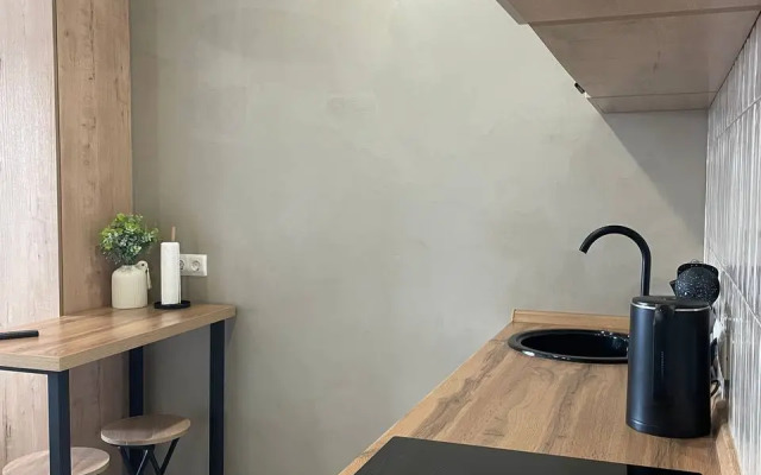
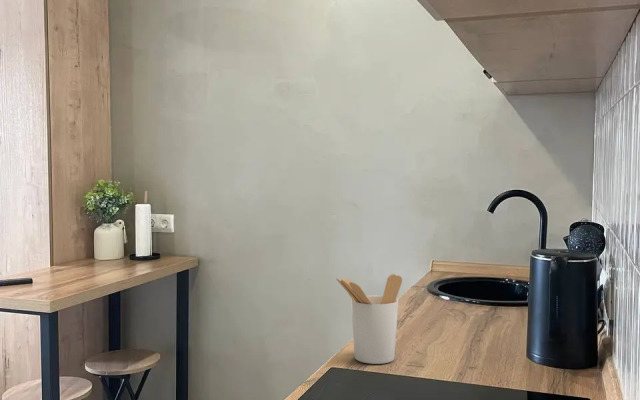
+ utensil holder [335,273,403,365]
